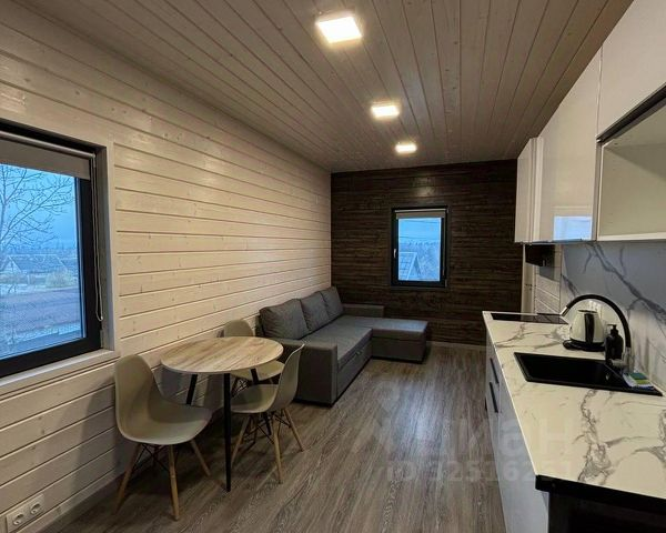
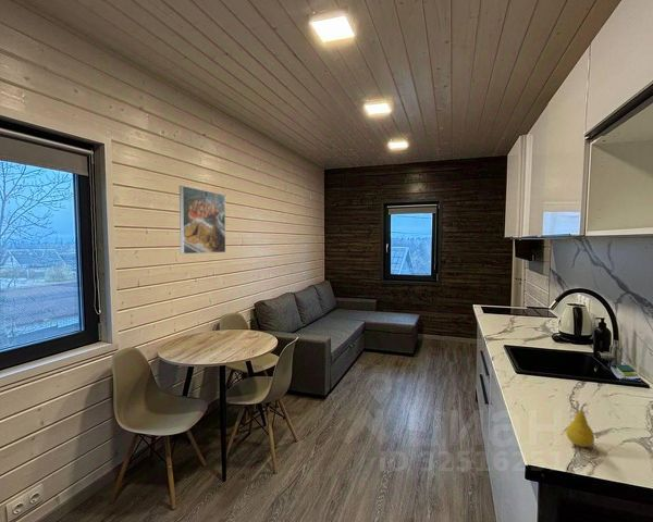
+ fruit [565,402,595,448]
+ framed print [178,185,226,254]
